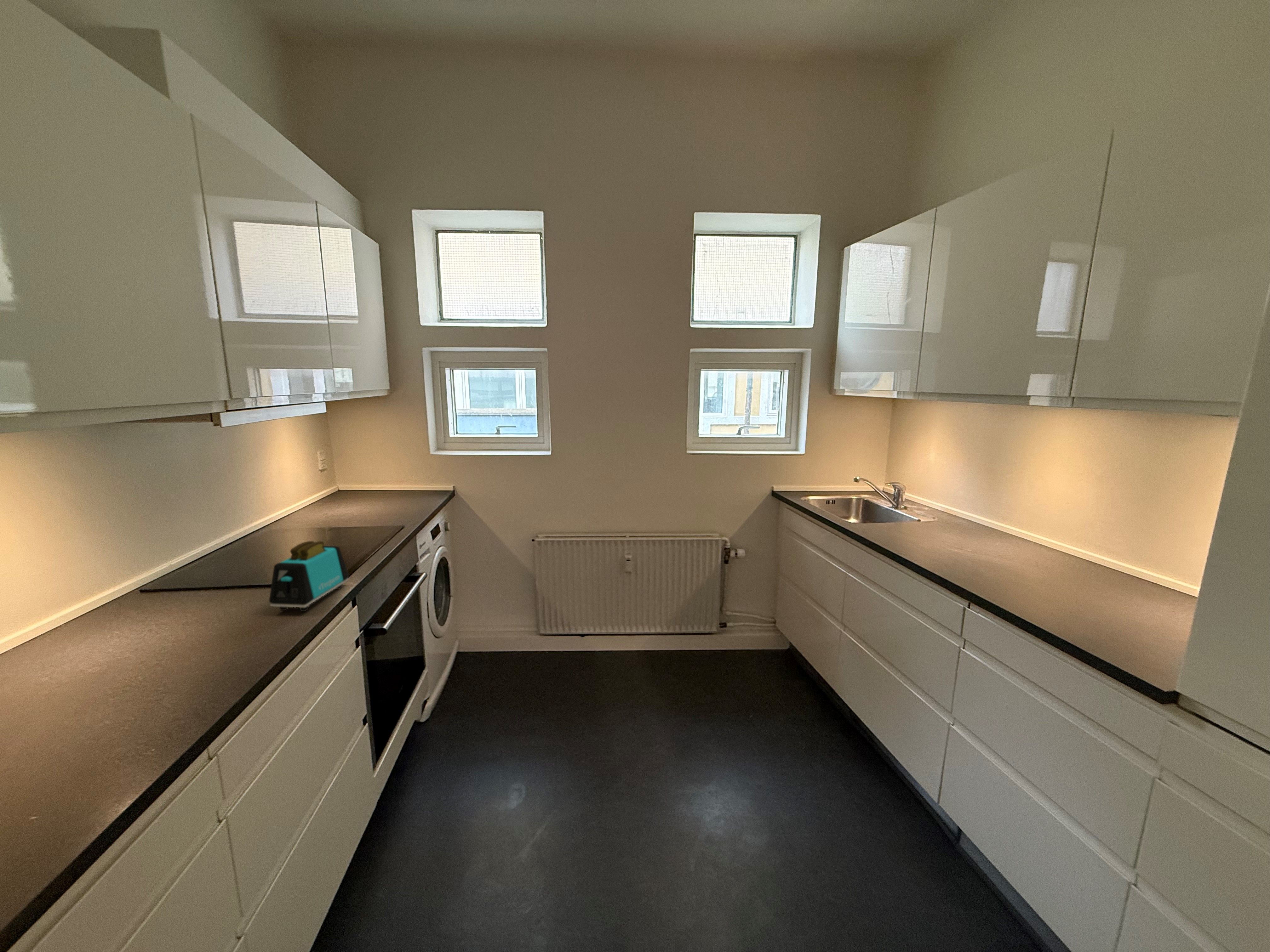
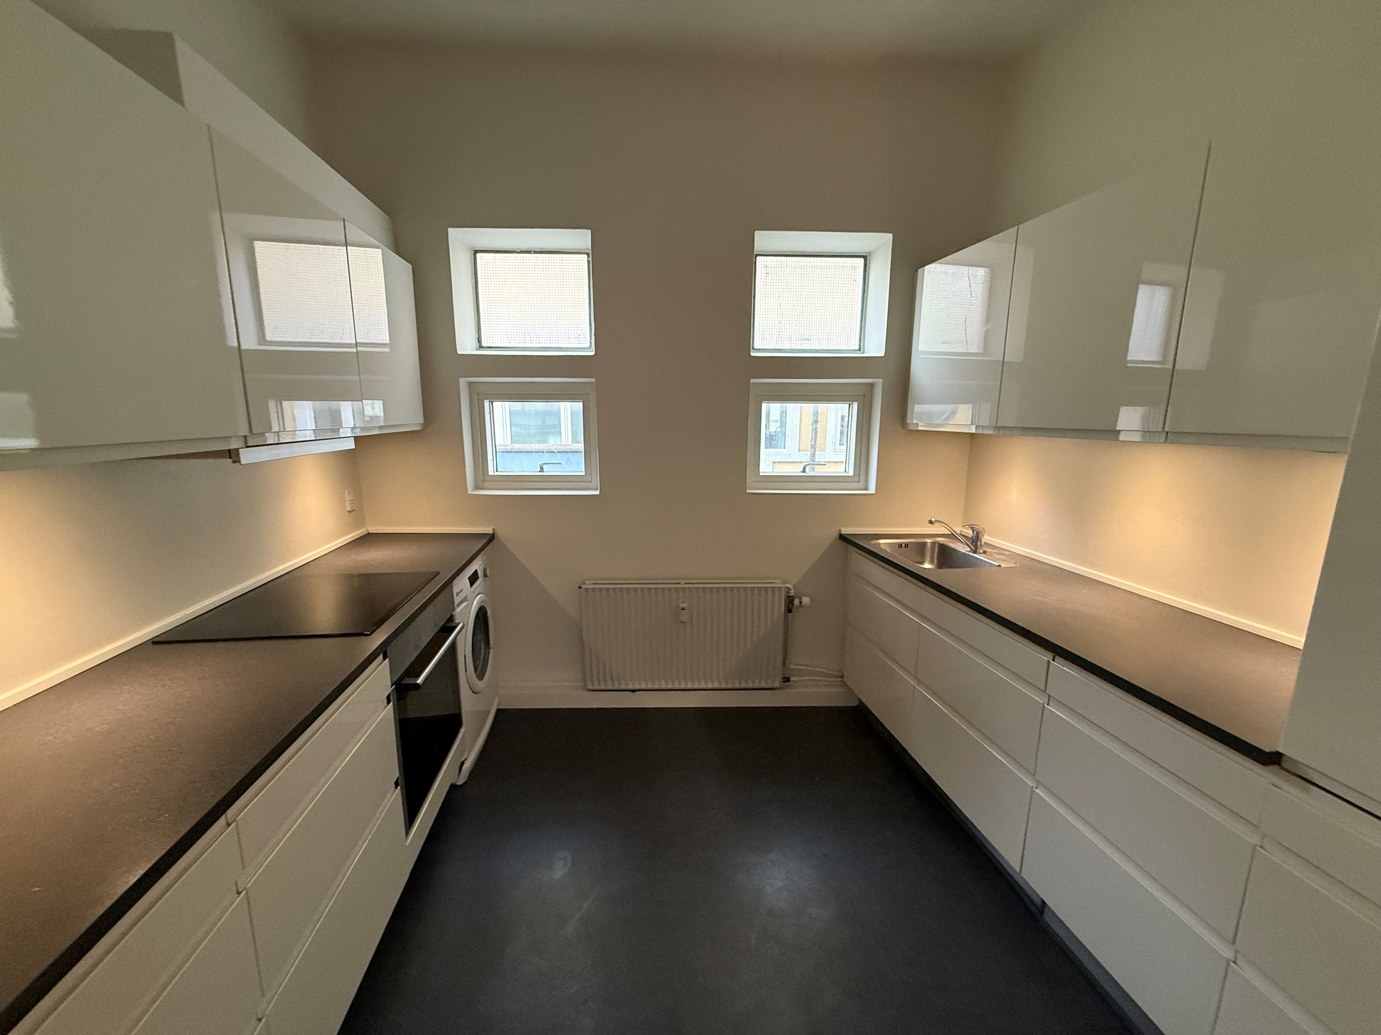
- toaster [269,541,350,612]
